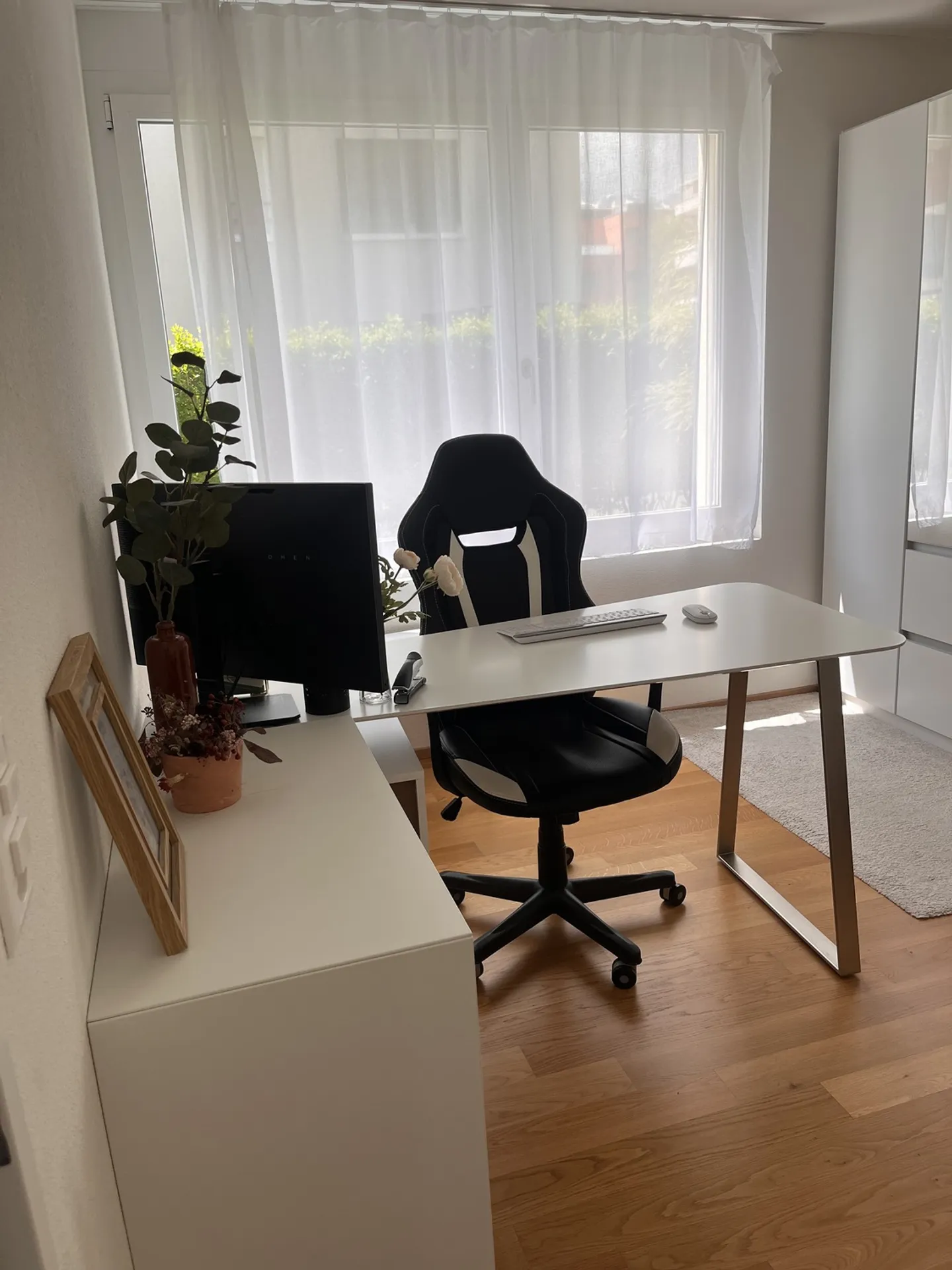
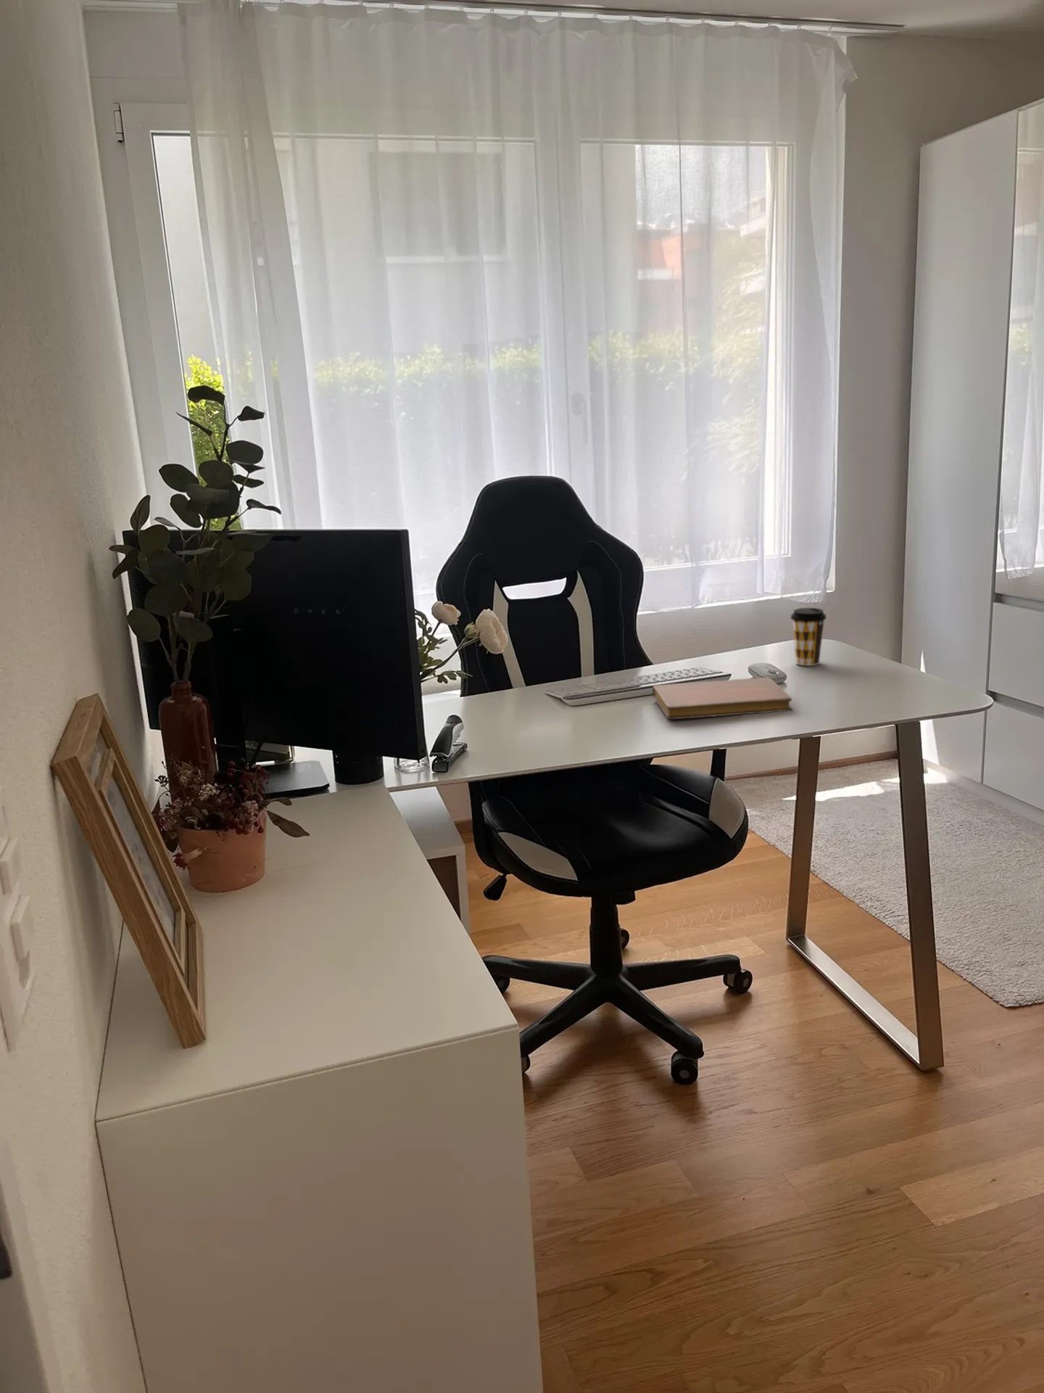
+ notebook [651,676,793,720]
+ coffee cup [790,608,827,666]
